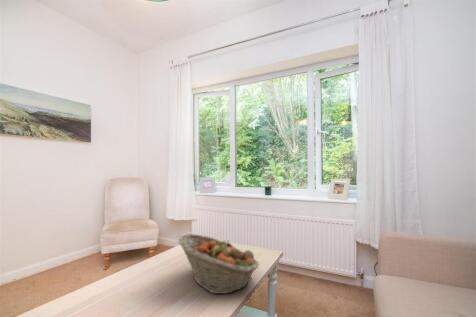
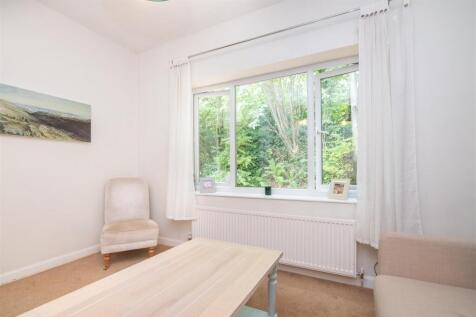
- fruit basket [178,233,260,295]
